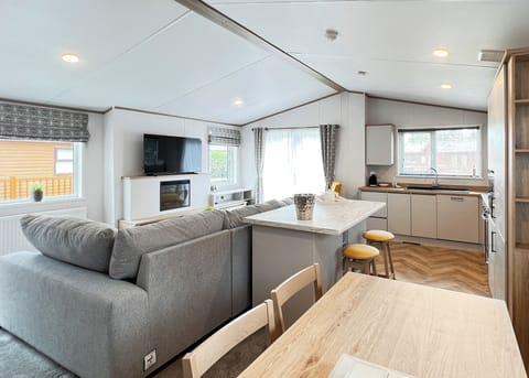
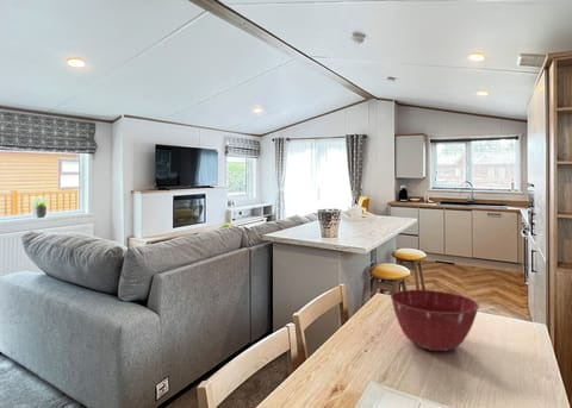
+ mixing bowl [390,289,480,352]
